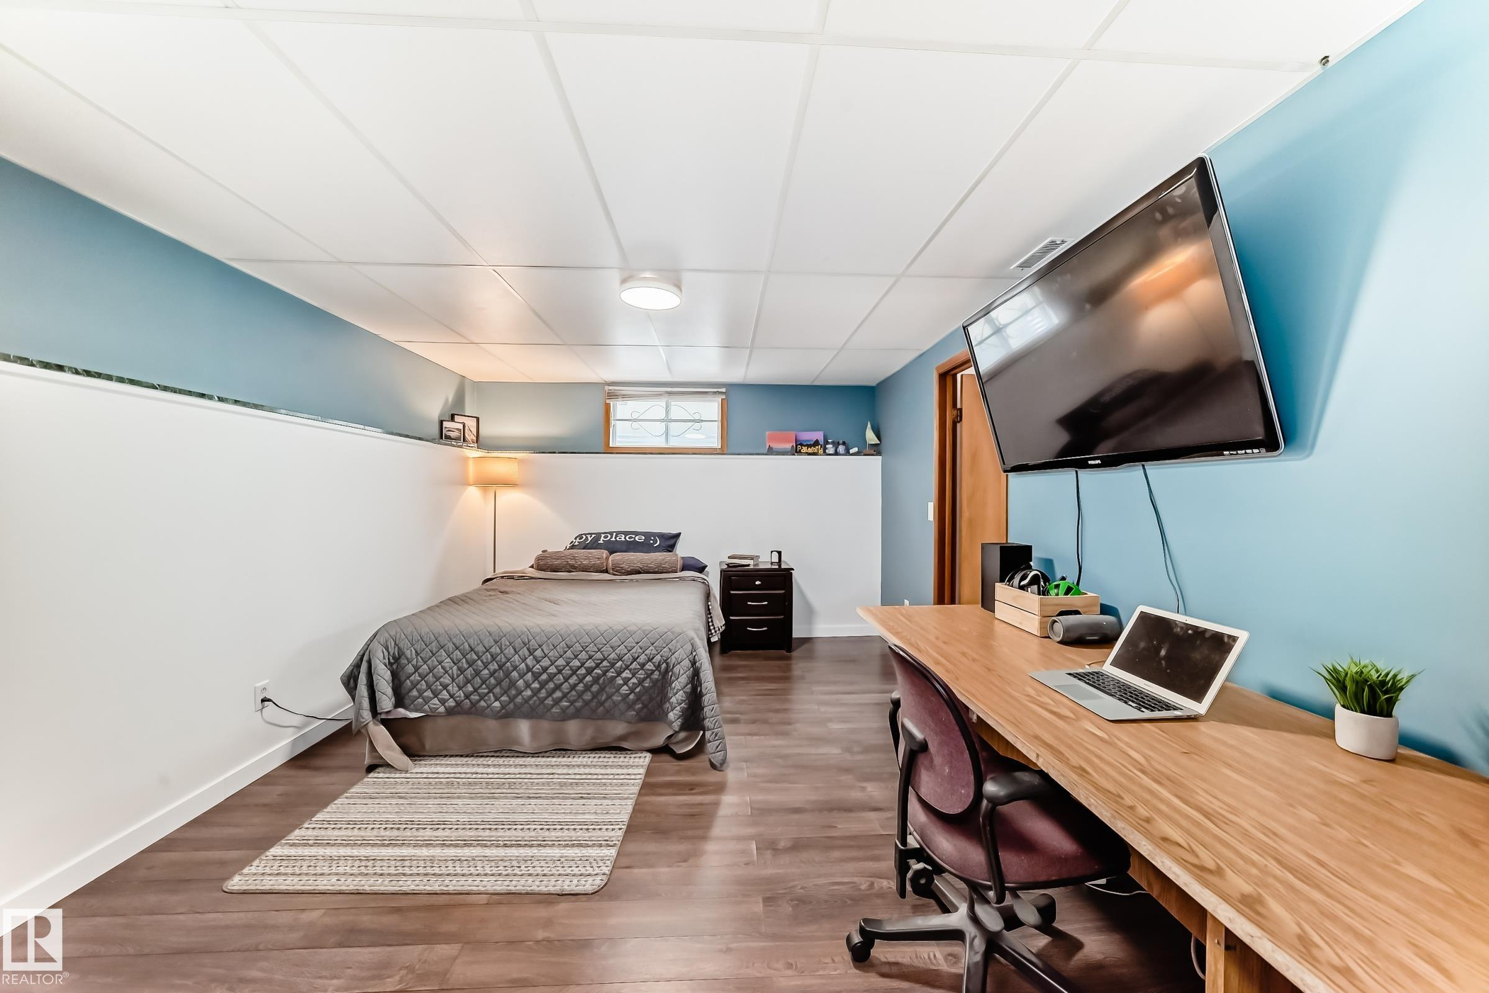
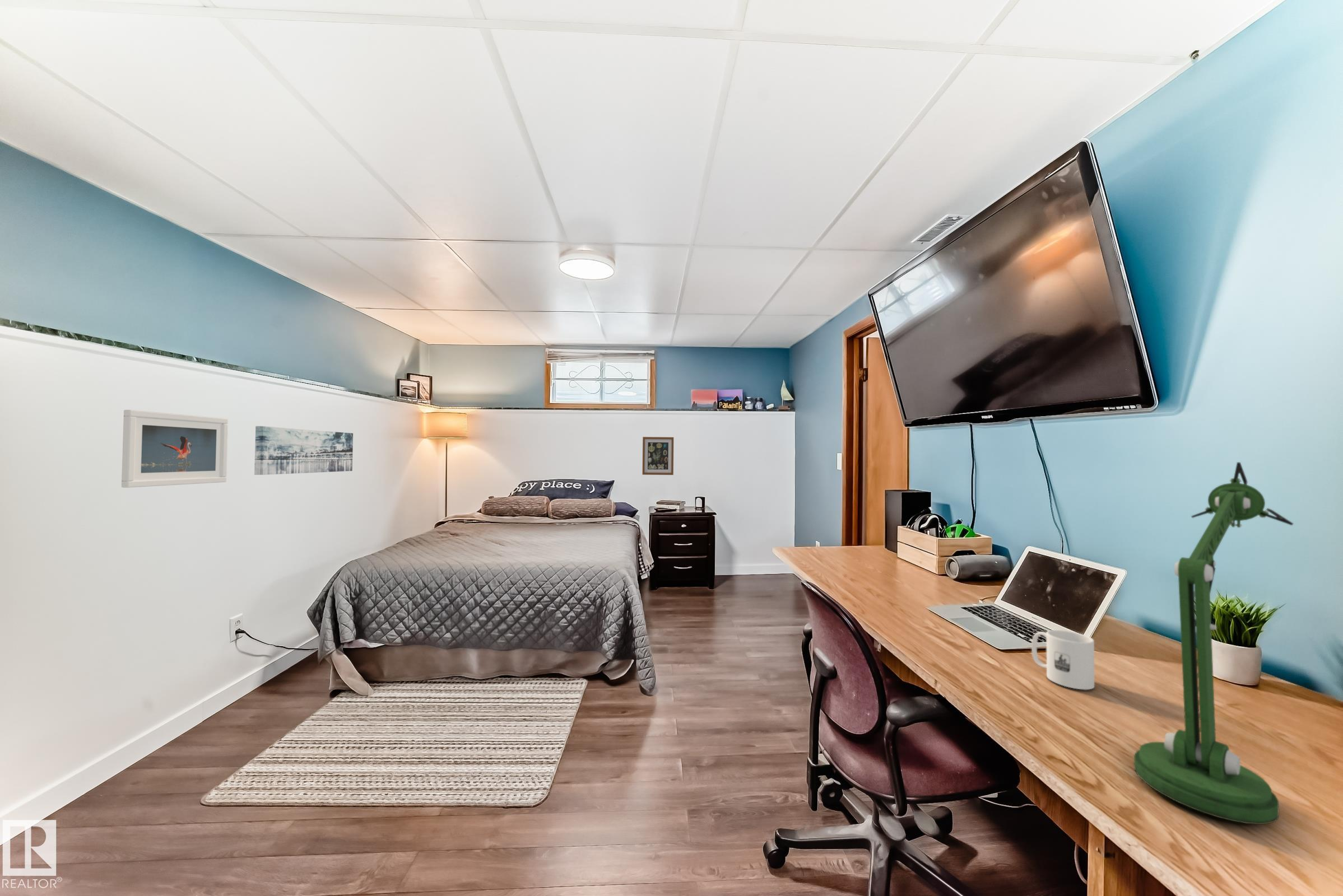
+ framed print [121,409,229,488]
+ mug [1031,629,1095,690]
+ wall art [254,426,354,475]
+ desk lamp [1133,461,1294,825]
+ wall art [642,436,674,475]
